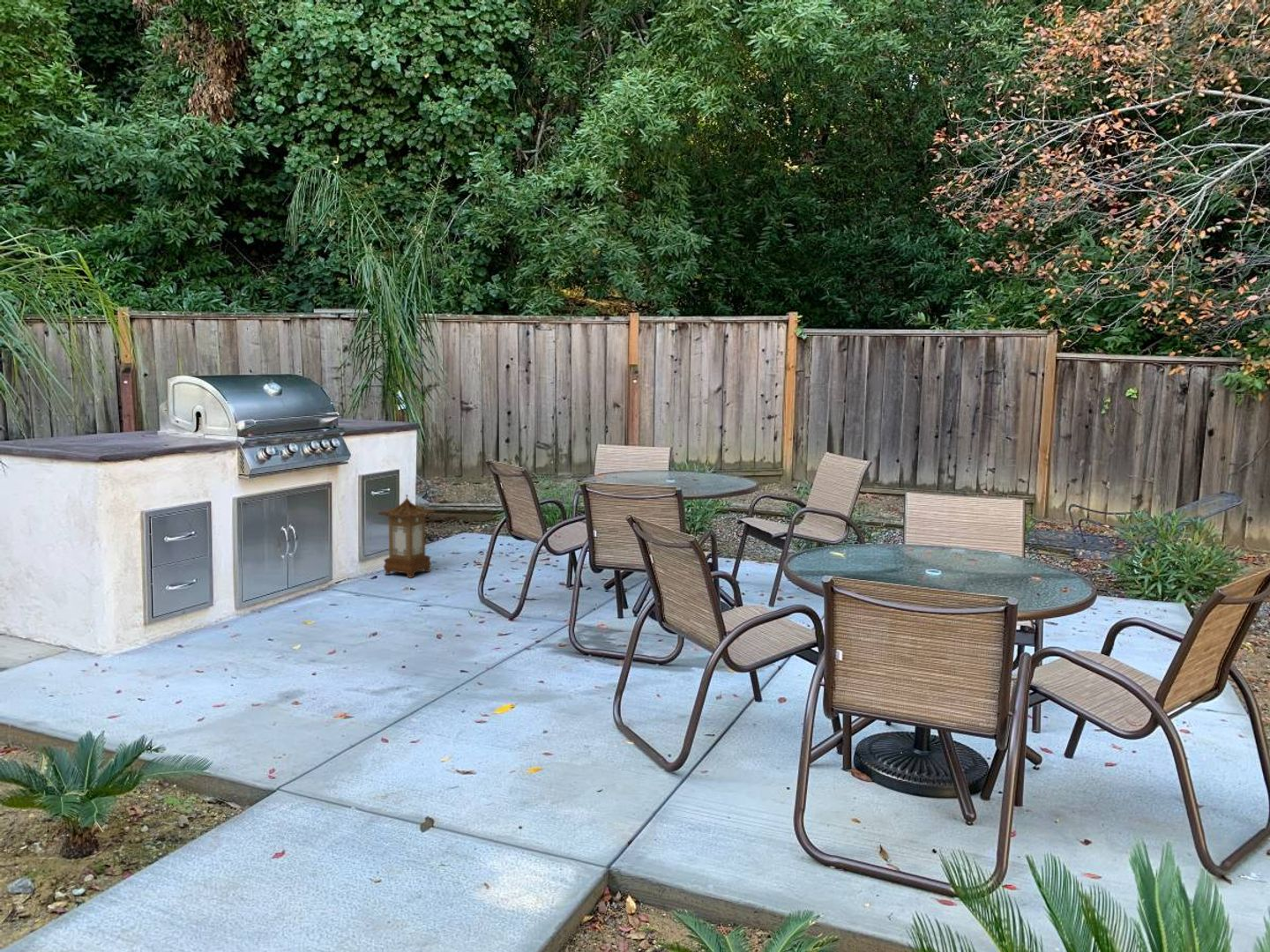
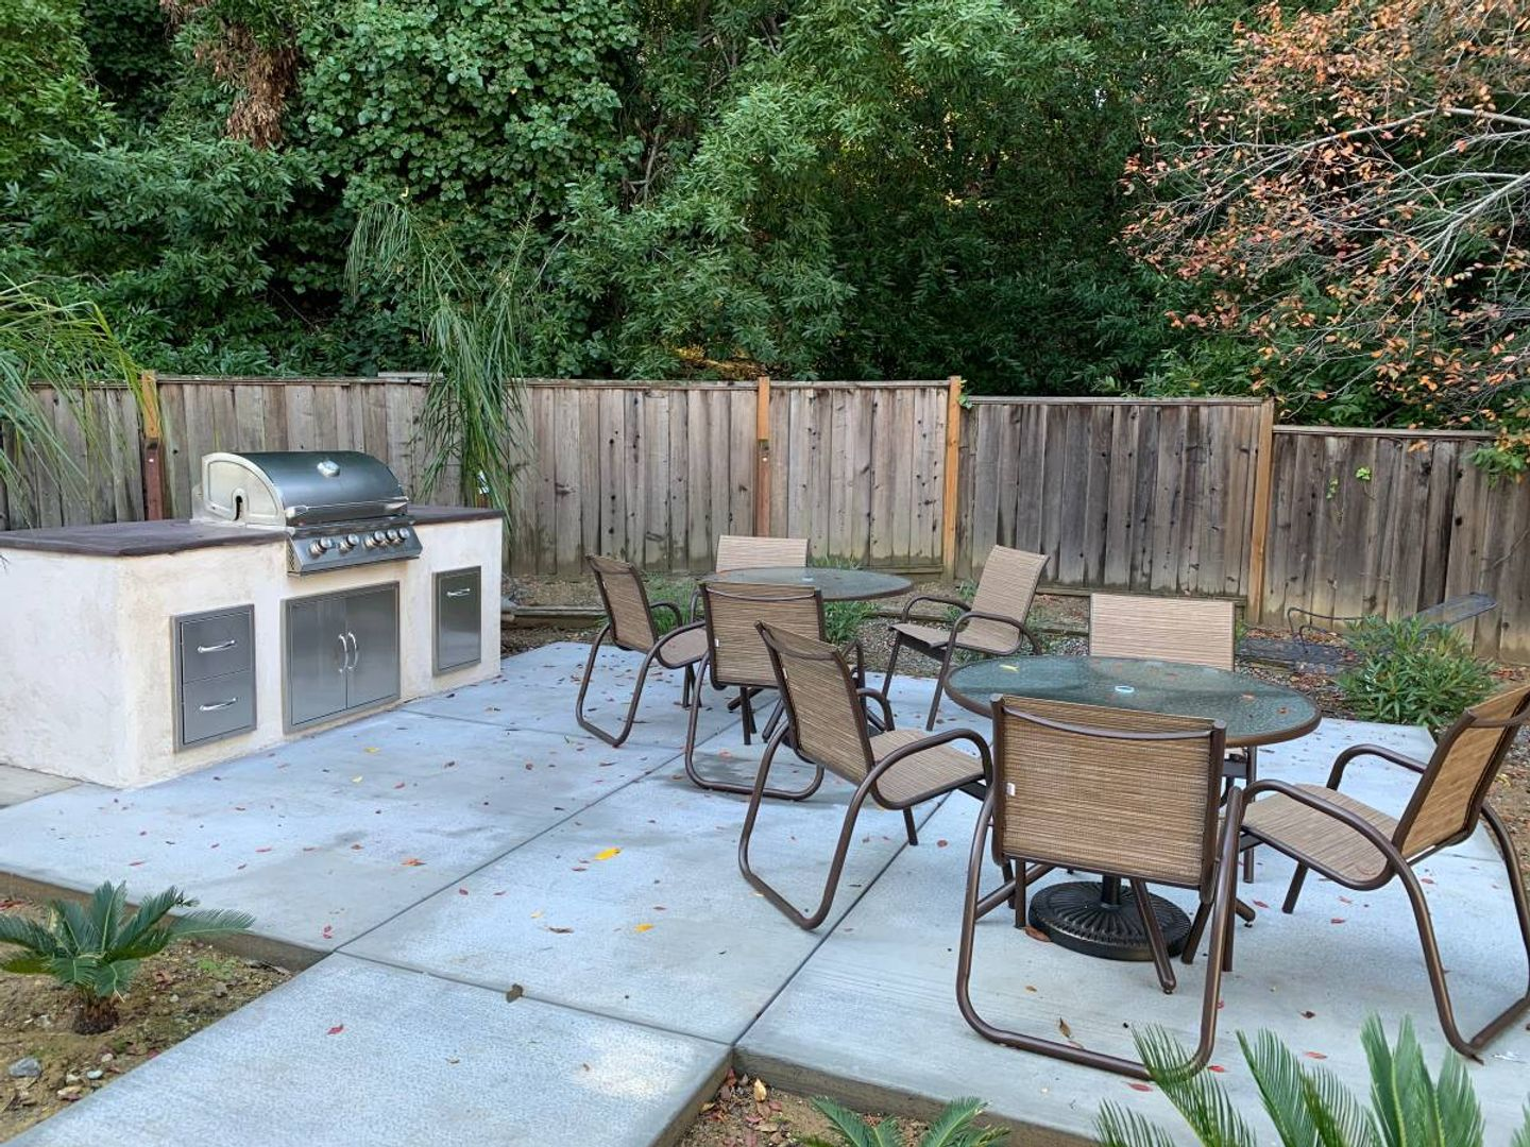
- lantern [377,494,436,579]
